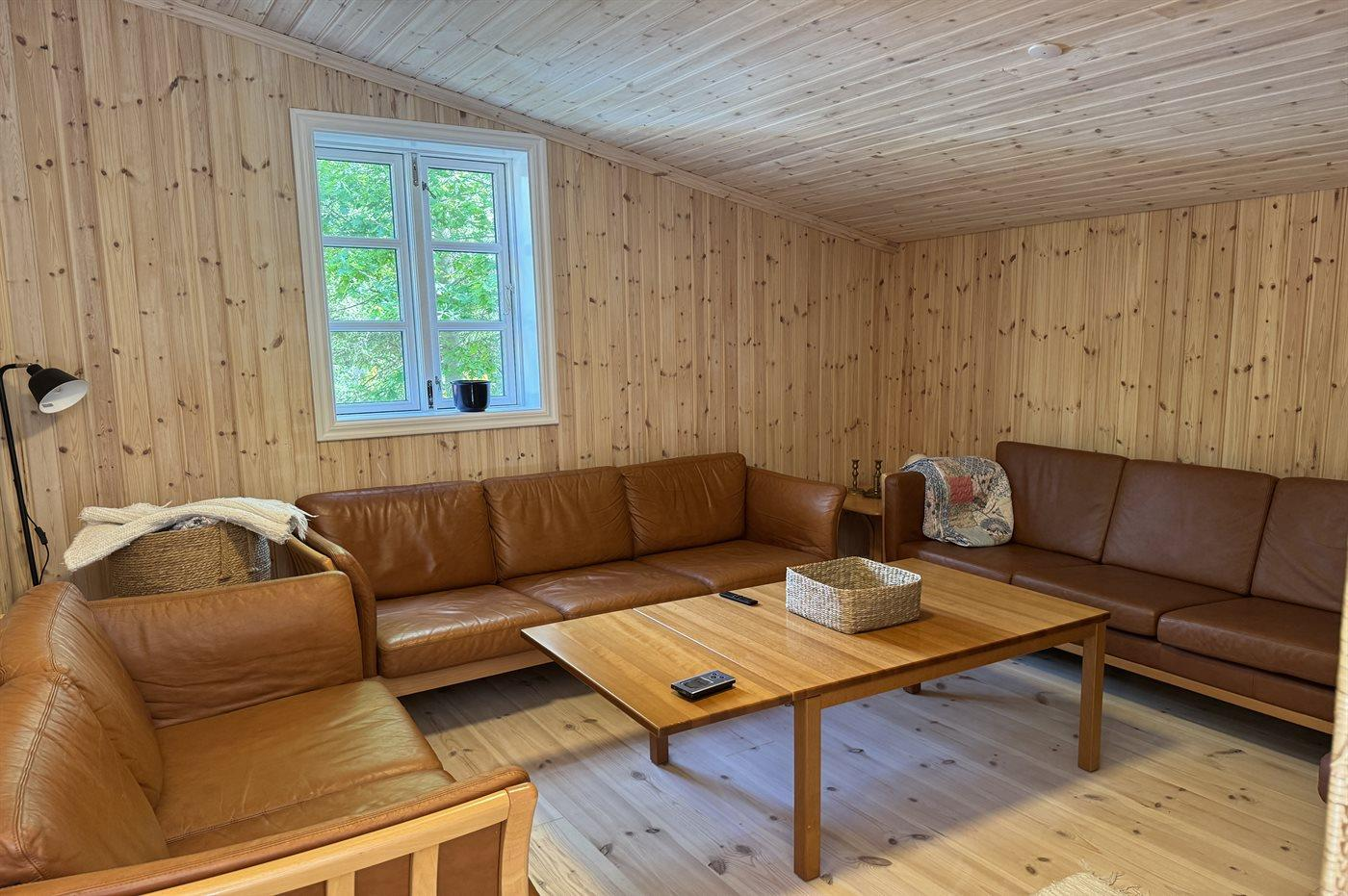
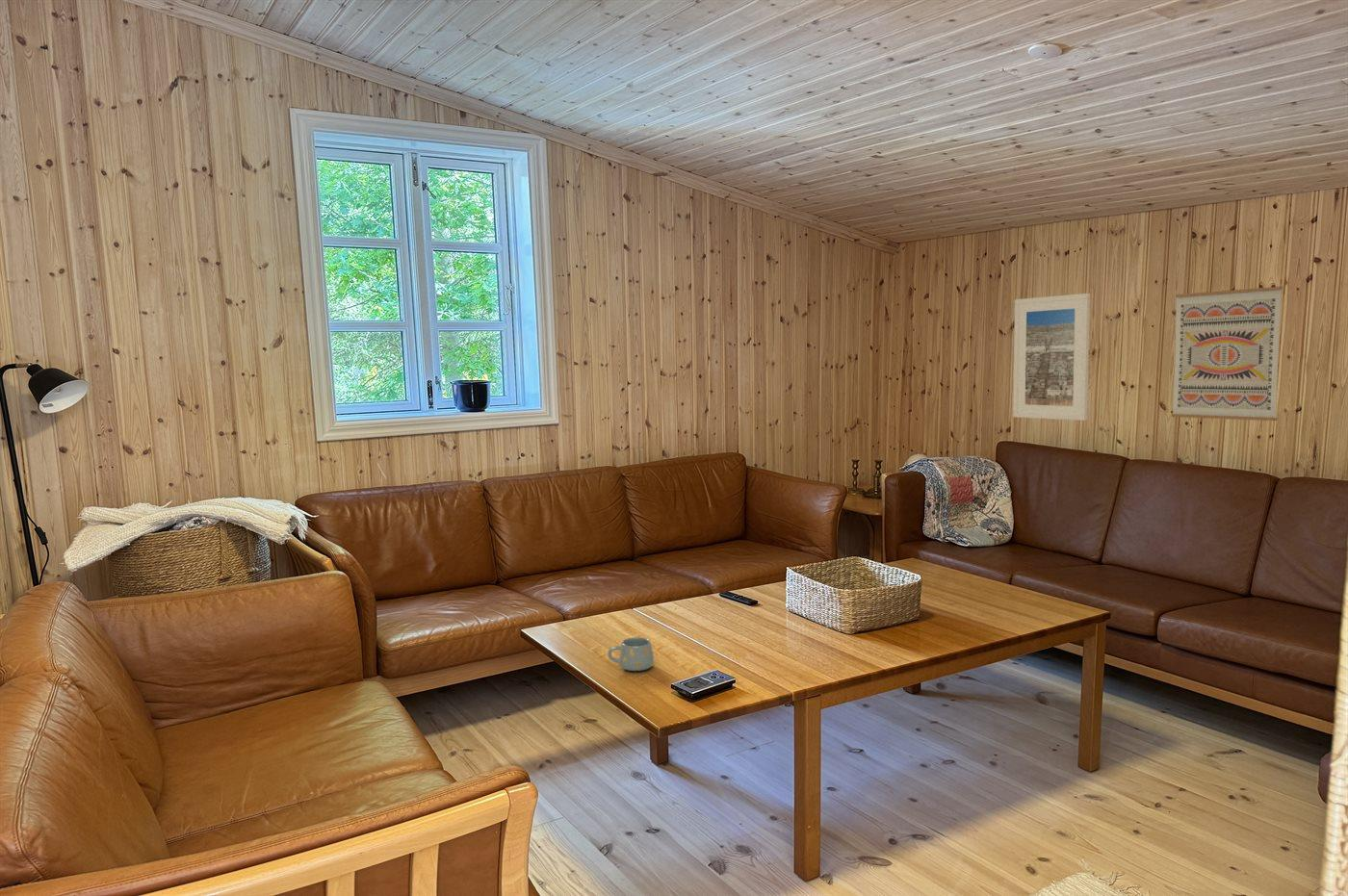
+ wall art [1171,286,1283,422]
+ mug [607,636,655,672]
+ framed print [1012,293,1091,422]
